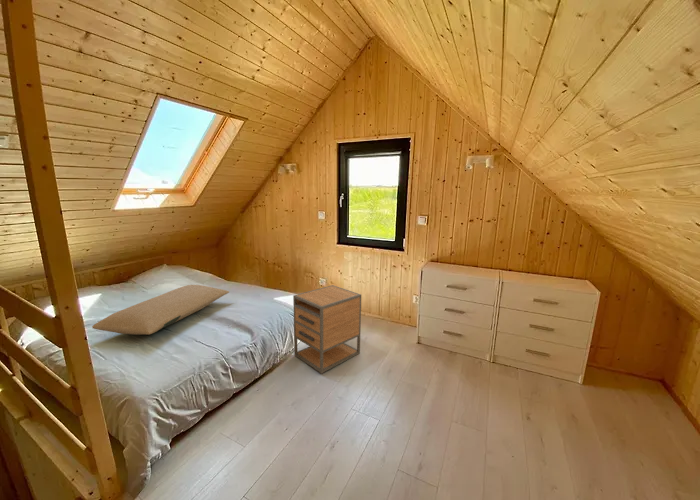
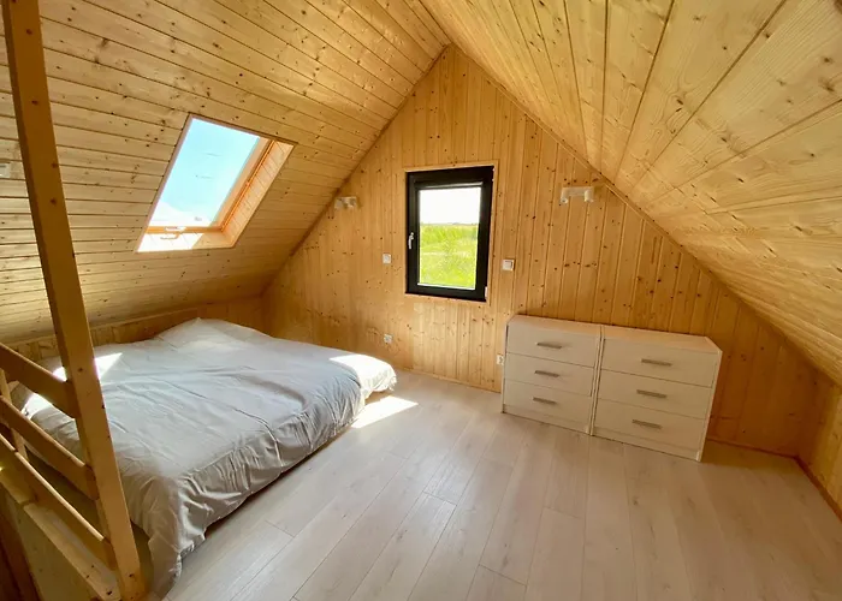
- pillow [91,284,230,335]
- nightstand [292,284,362,375]
